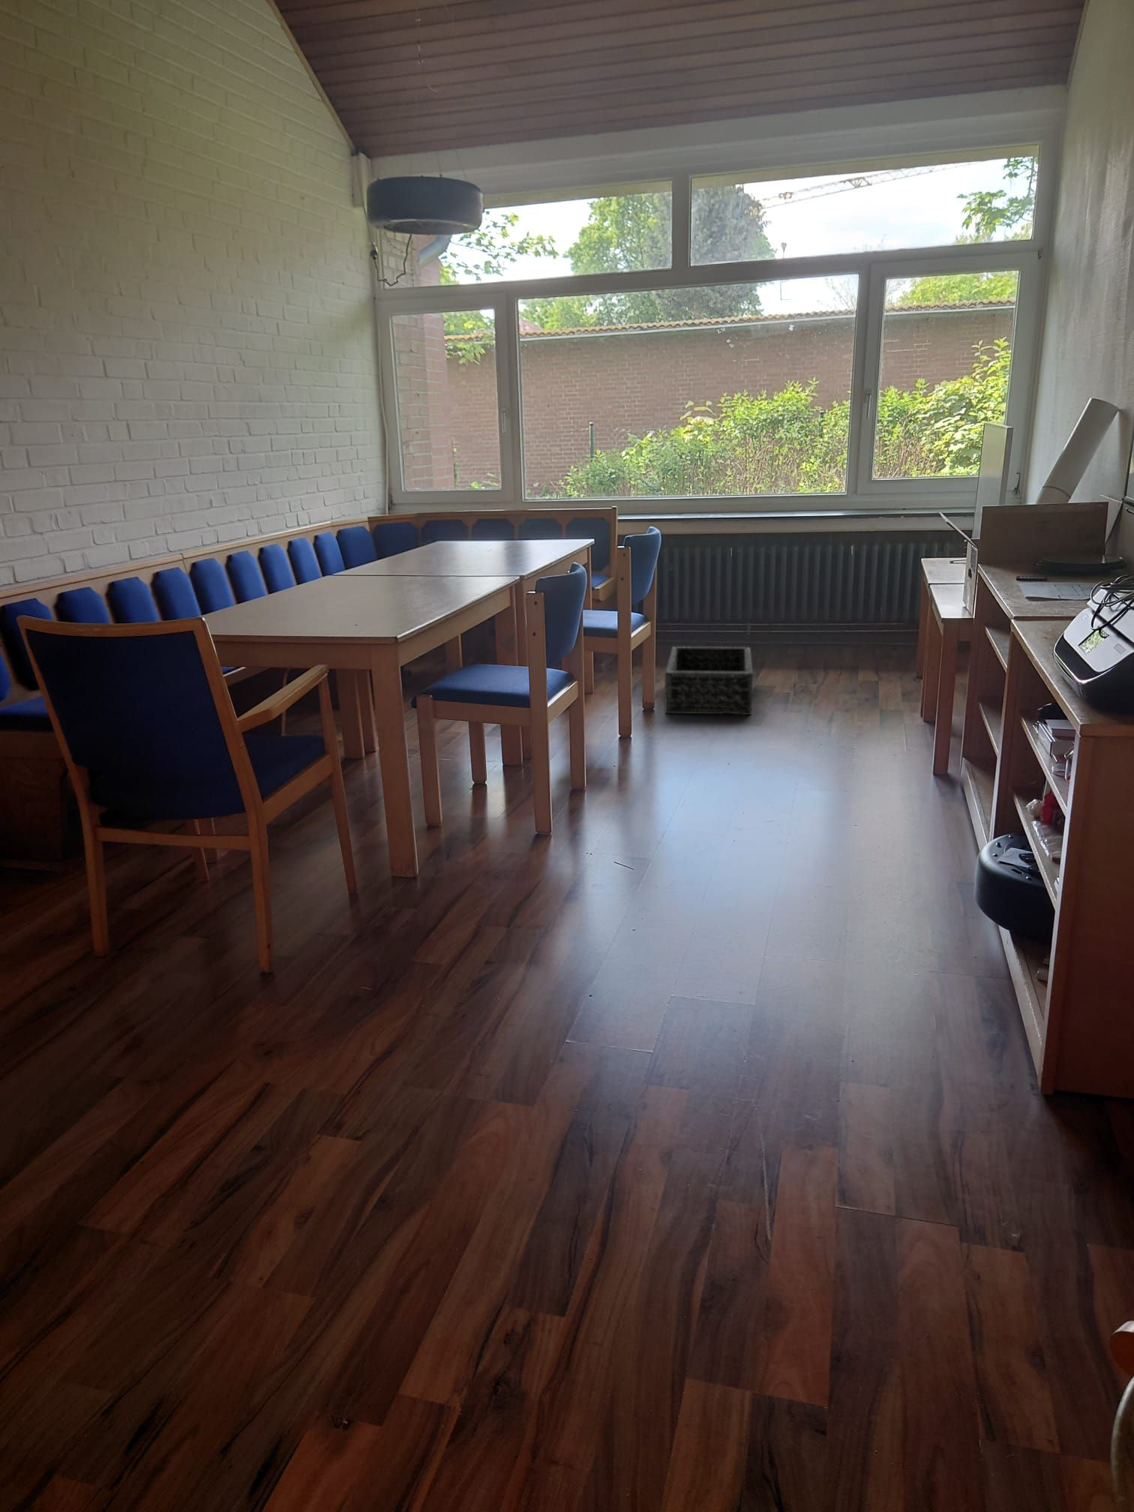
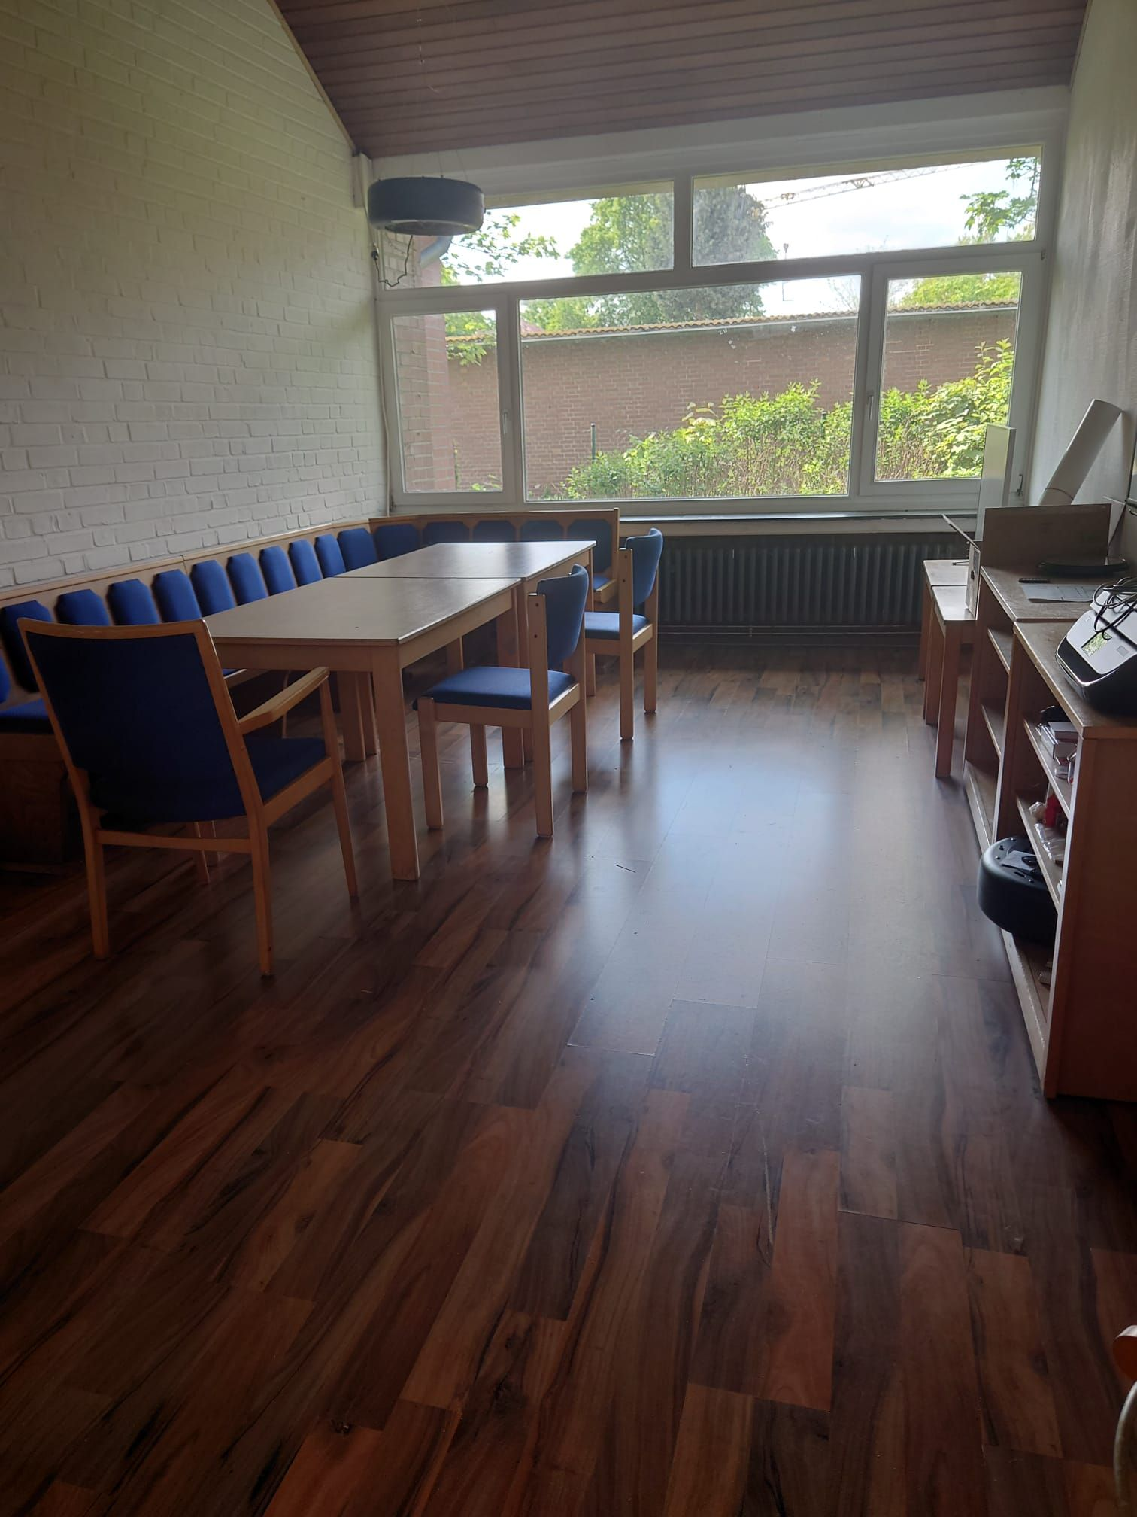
- basket [663,645,754,716]
